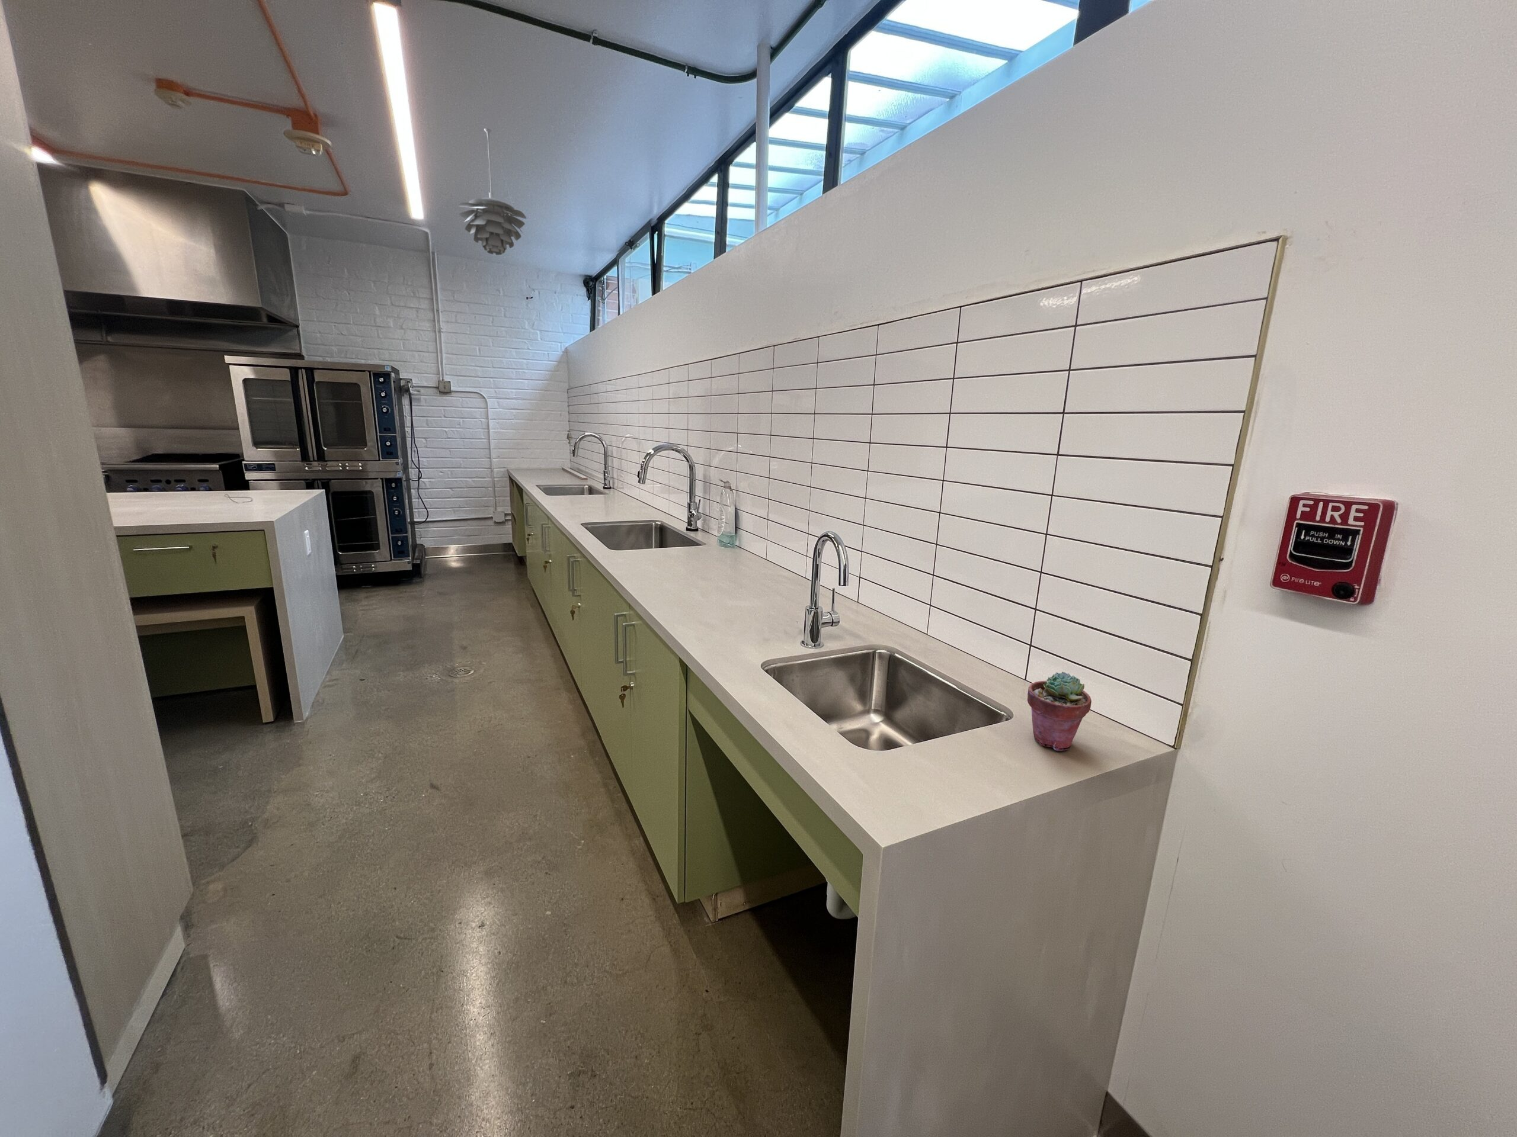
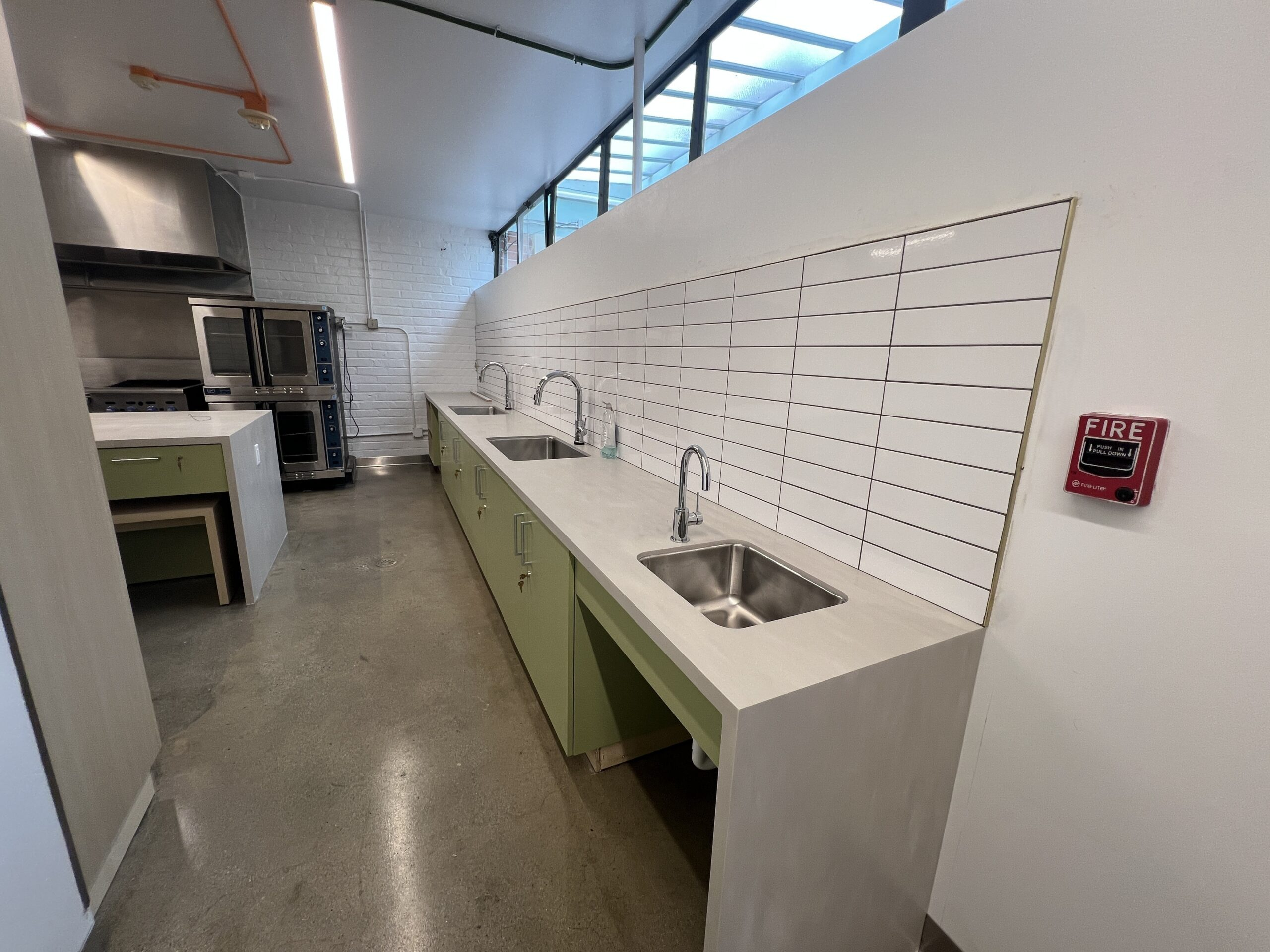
- potted succulent [1027,671,1092,751]
- pendant light [457,128,528,256]
